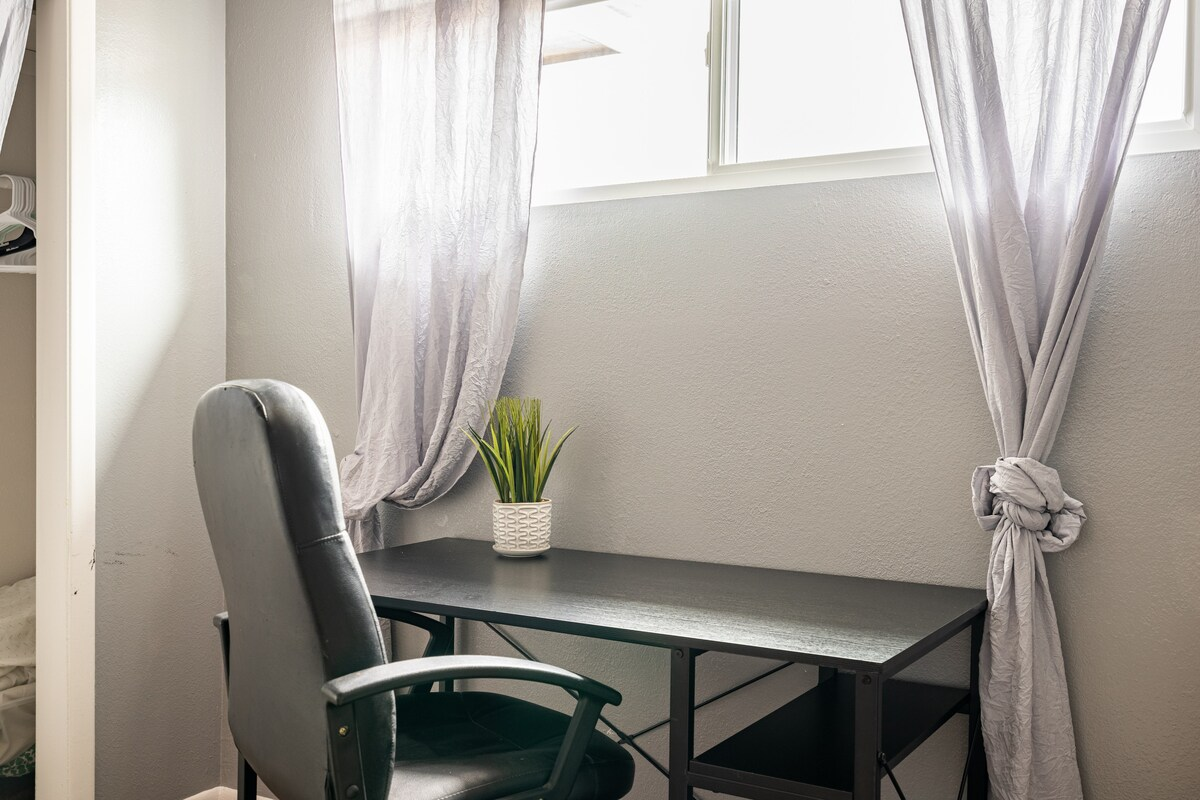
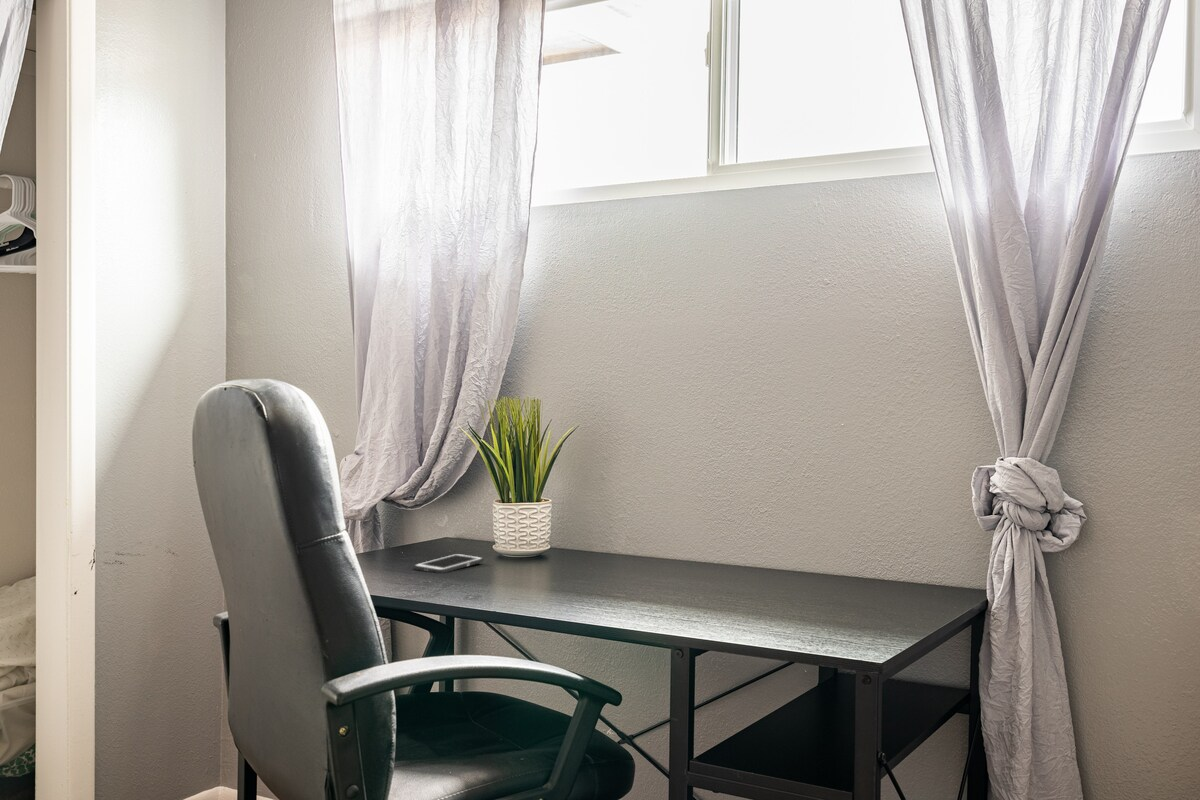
+ cell phone [413,553,485,574]
